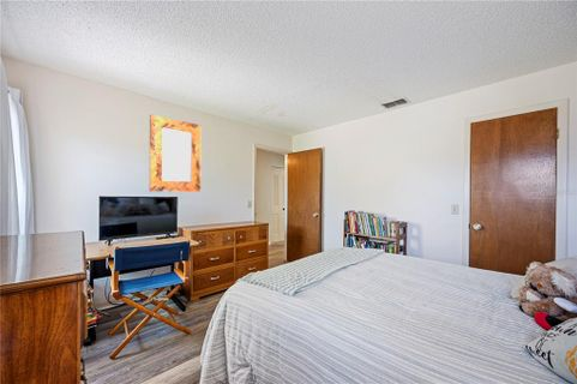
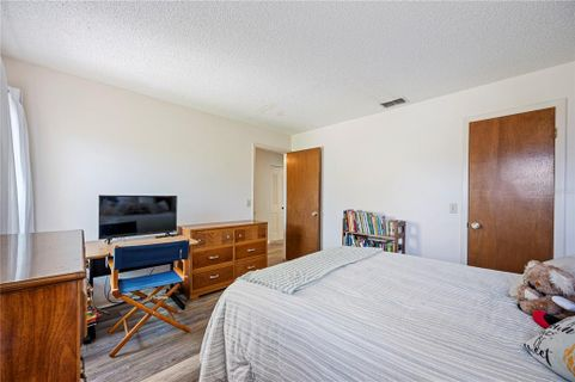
- home mirror [149,114,202,193]
